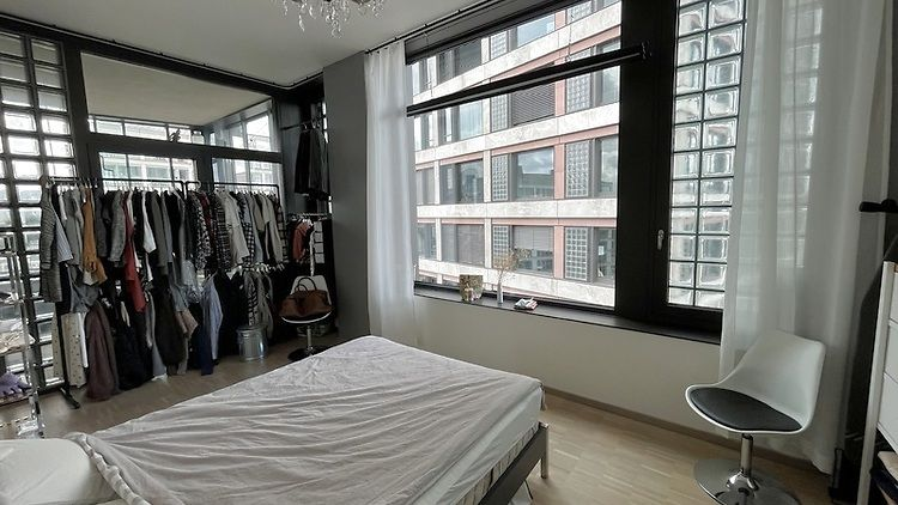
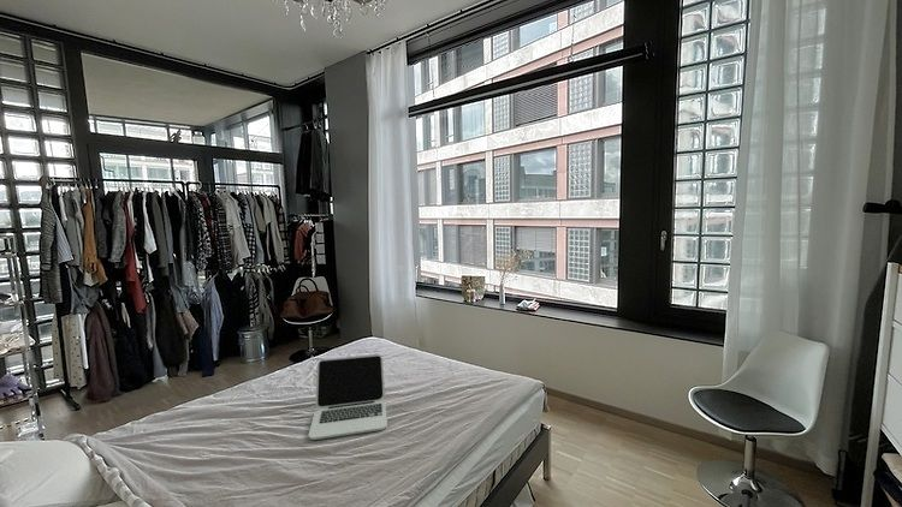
+ laptop [308,353,388,441]
